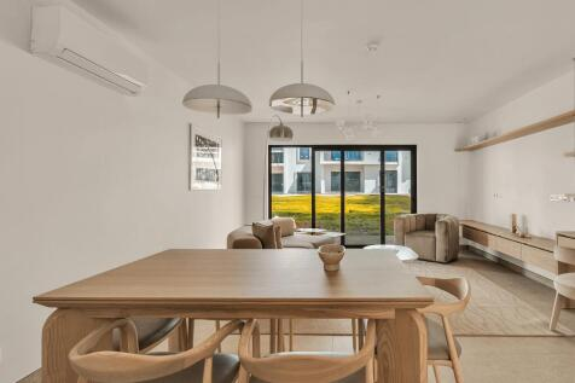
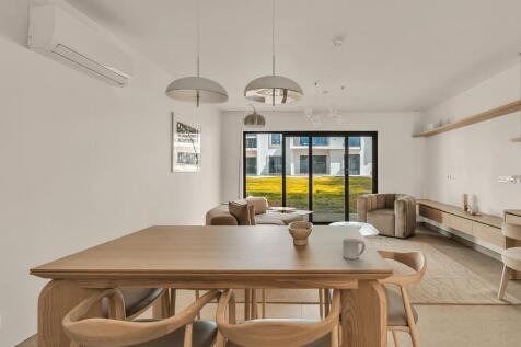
+ cup [341,238,367,261]
